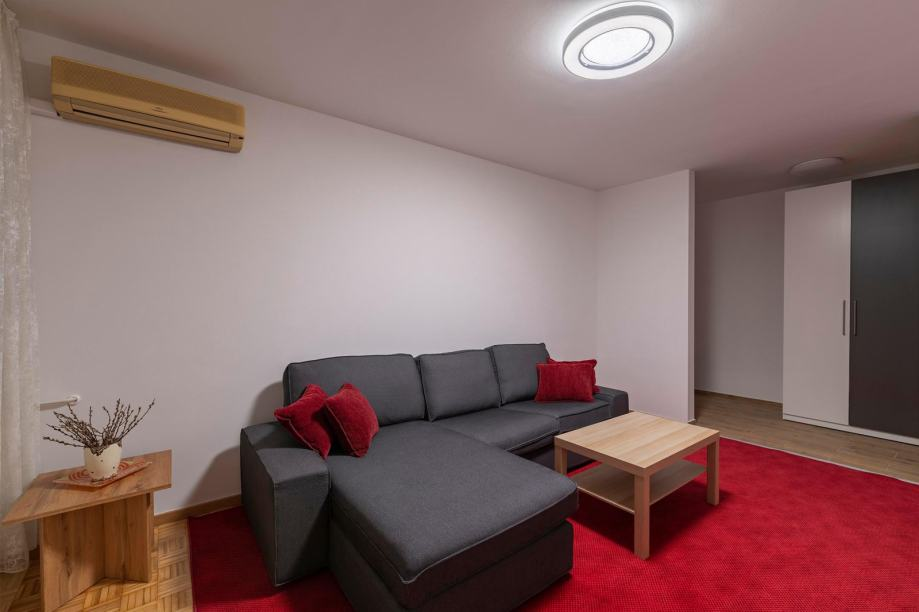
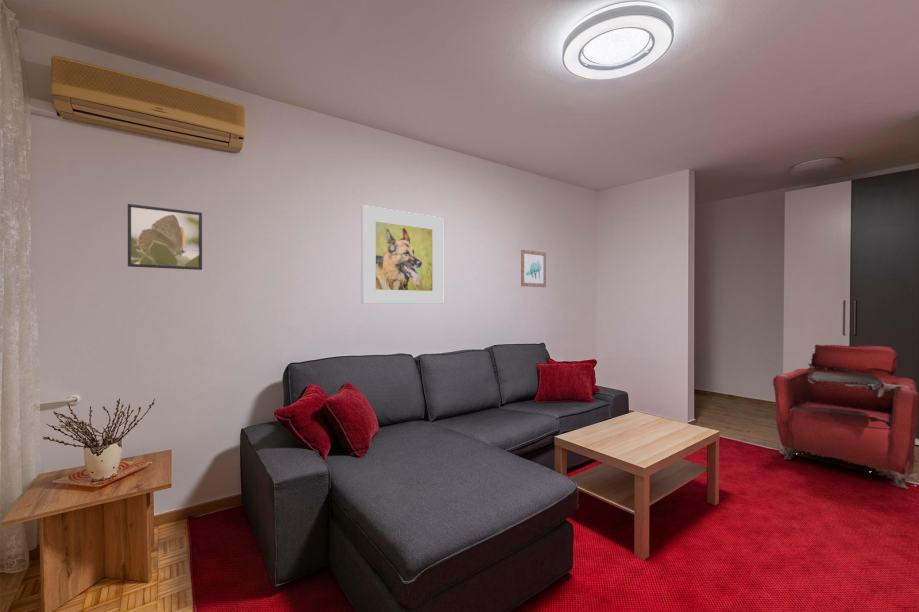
+ wall art [520,249,547,288]
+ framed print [360,204,444,305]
+ armchair [772,344,919,490]
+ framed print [127,203,203,271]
